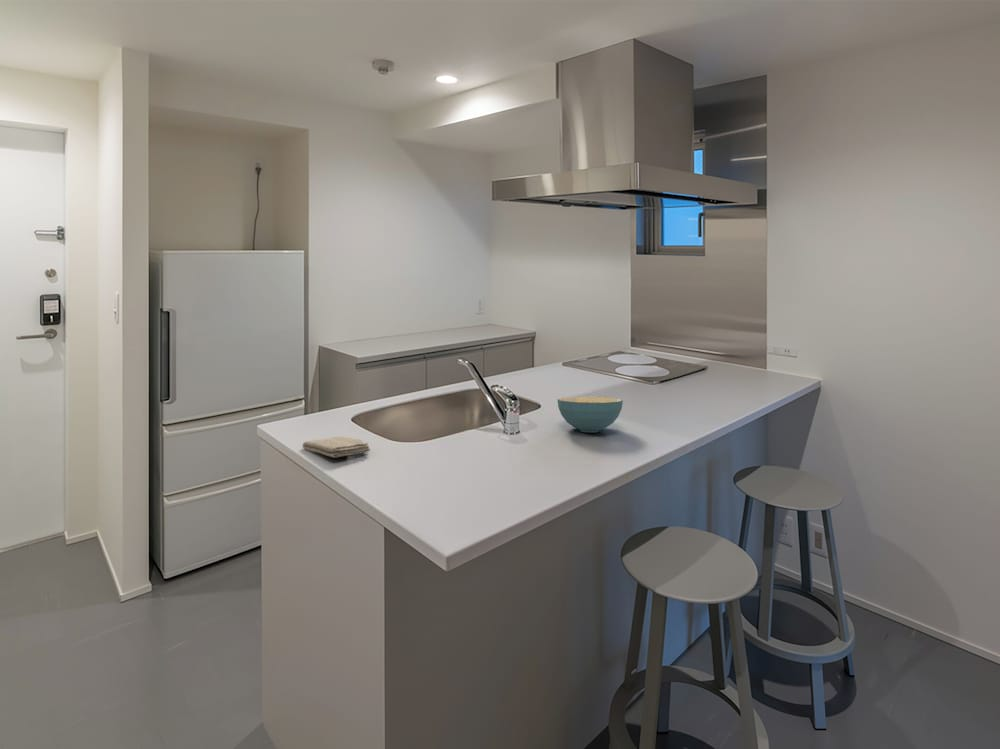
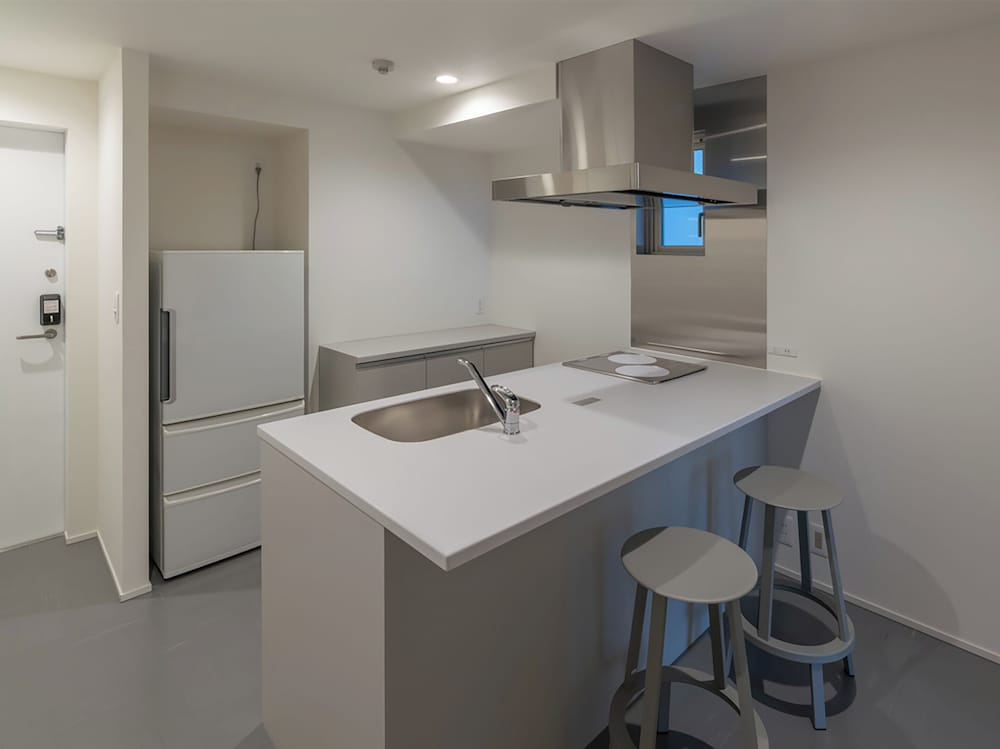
- washcloth [301,436,371,458]
- cereal bowl [556,396,624,433]
